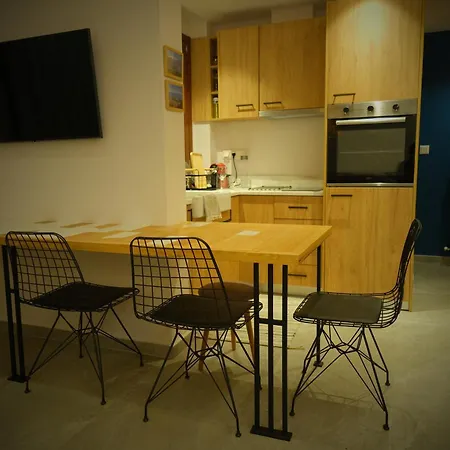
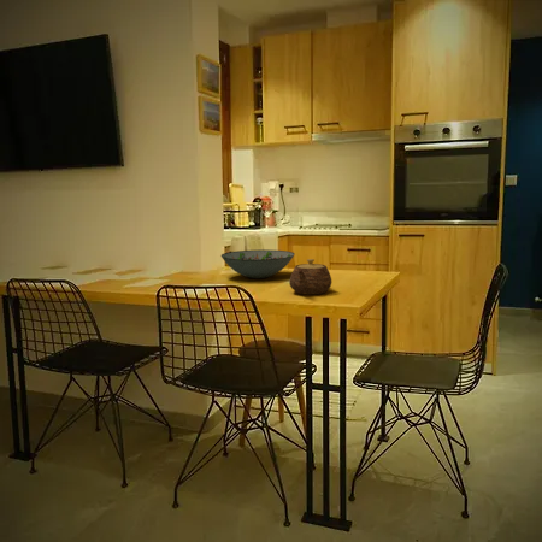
+ decorative bowl [220,248,295,279]
+ teapot [288,258,334,295]
